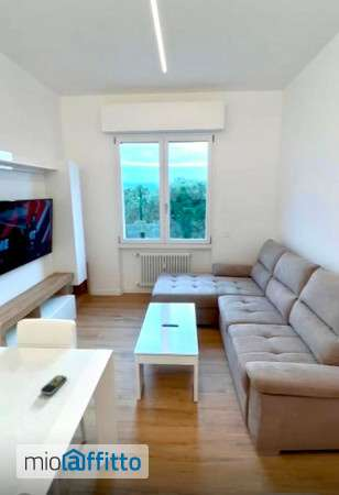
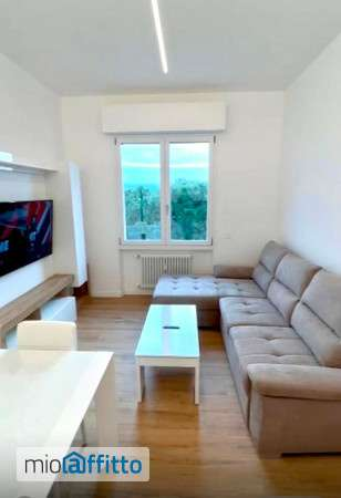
- remote control [40,374,68,396]
